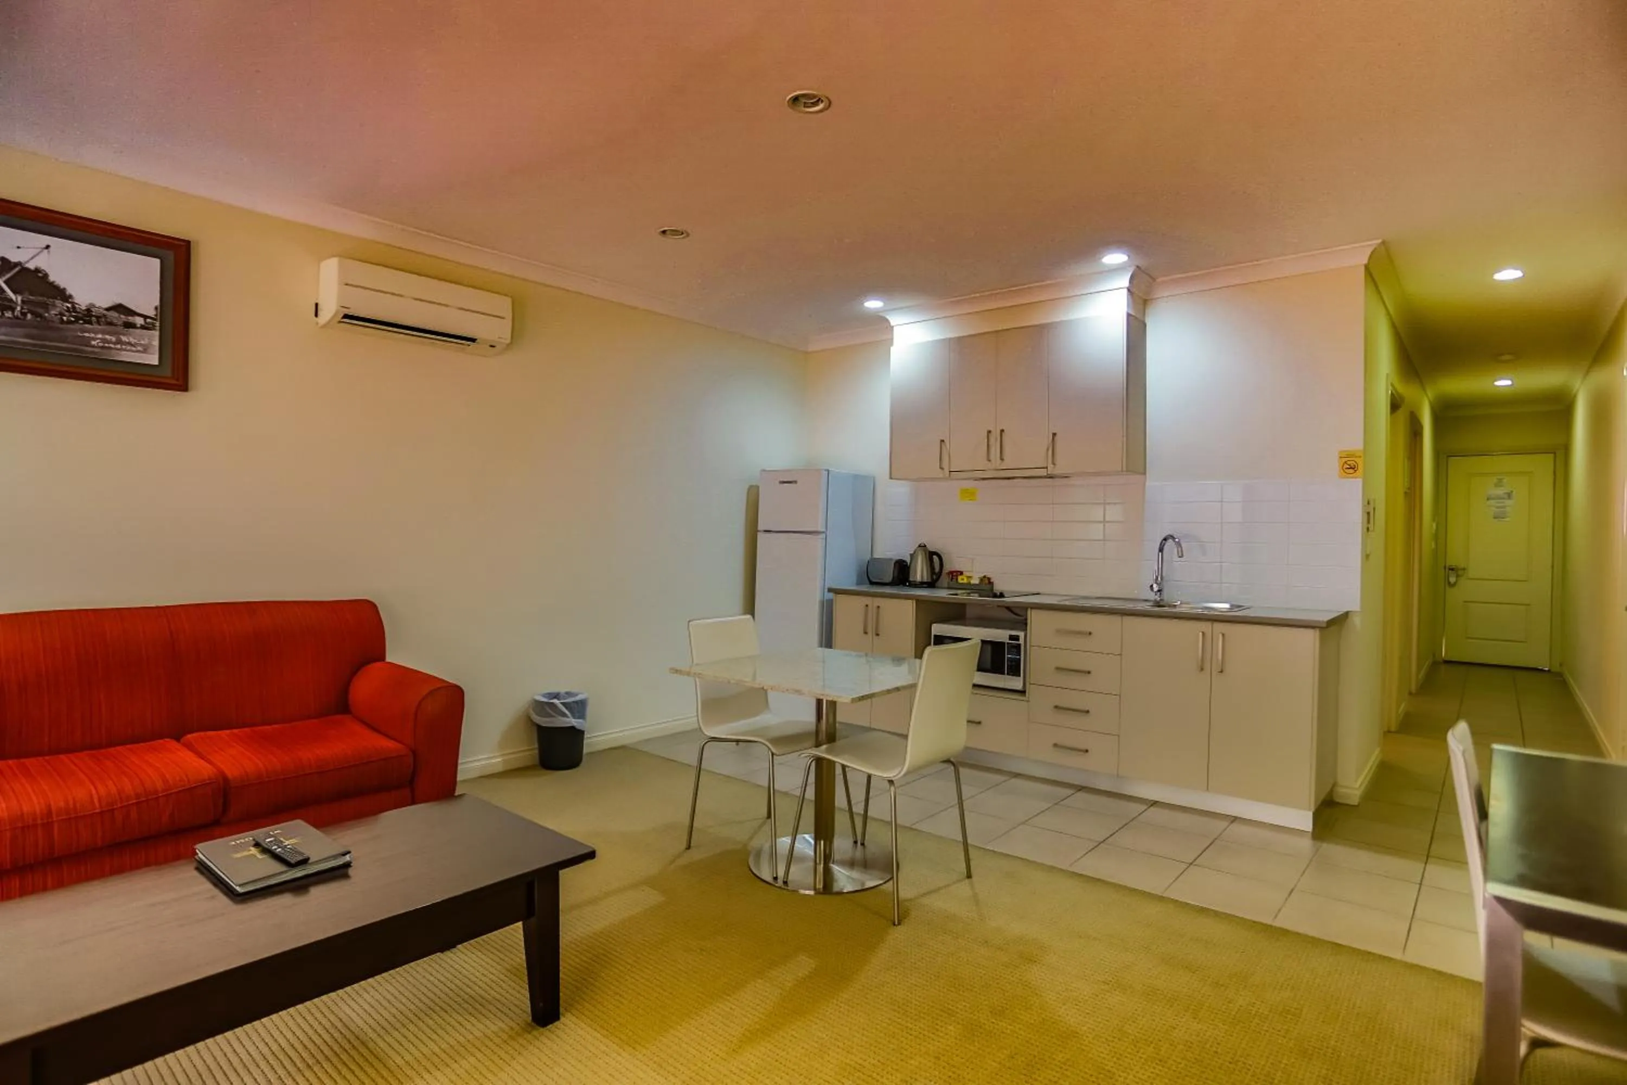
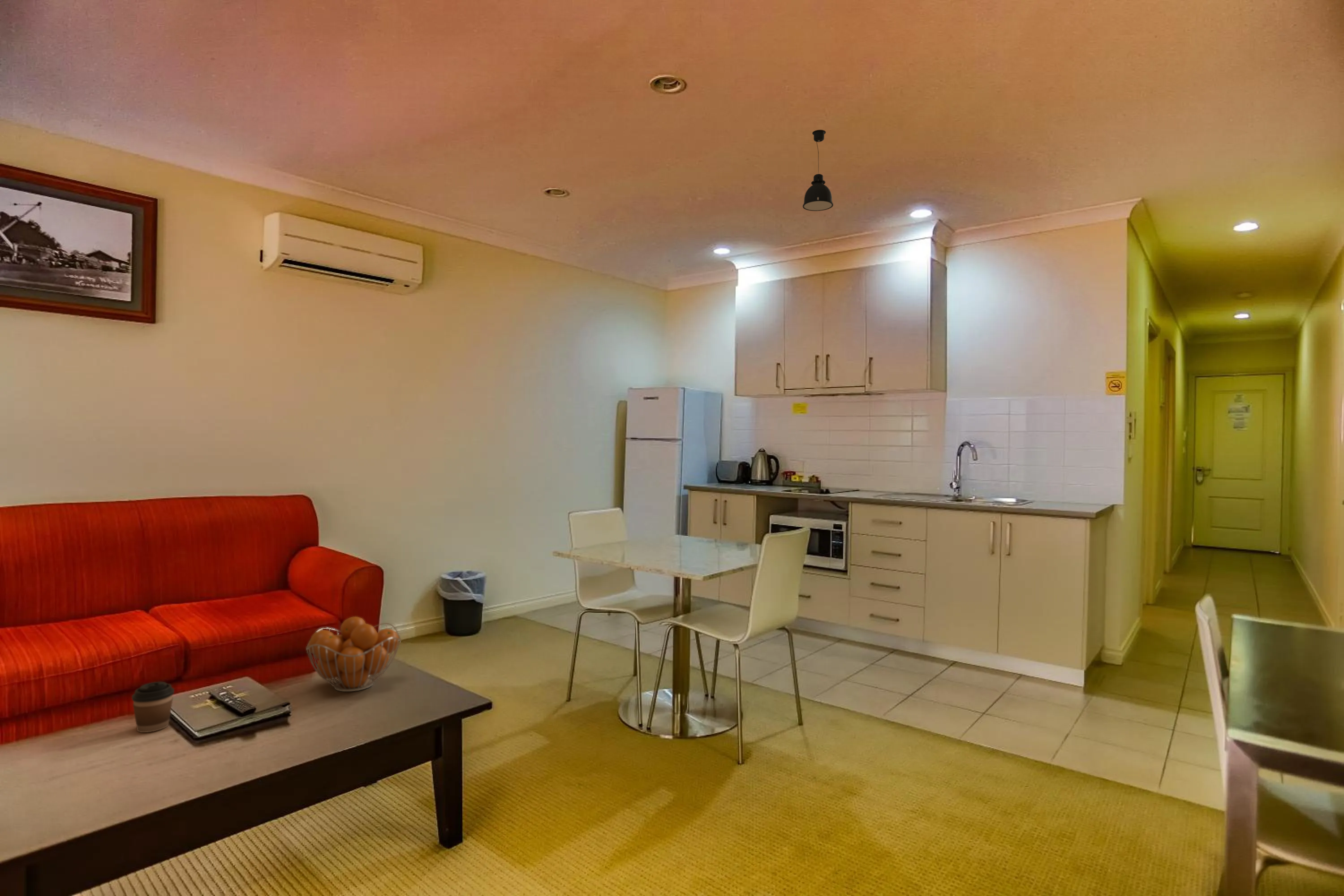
+ coffee cup [131,681,175,733]
+ fruit basket [306,616,401,692]
+ pendant light [802,129,834,211]
